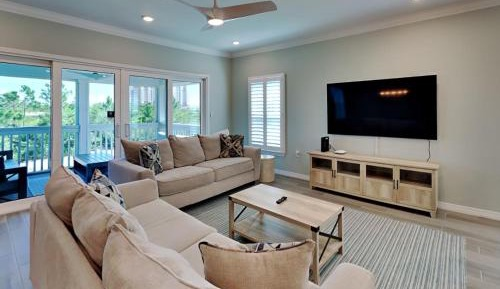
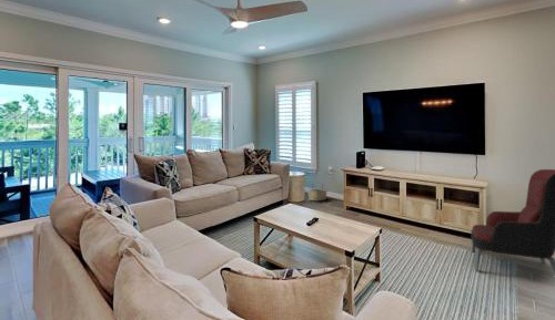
+ armchair [471,168,555,275]
+ basket [306,182,329,202]
